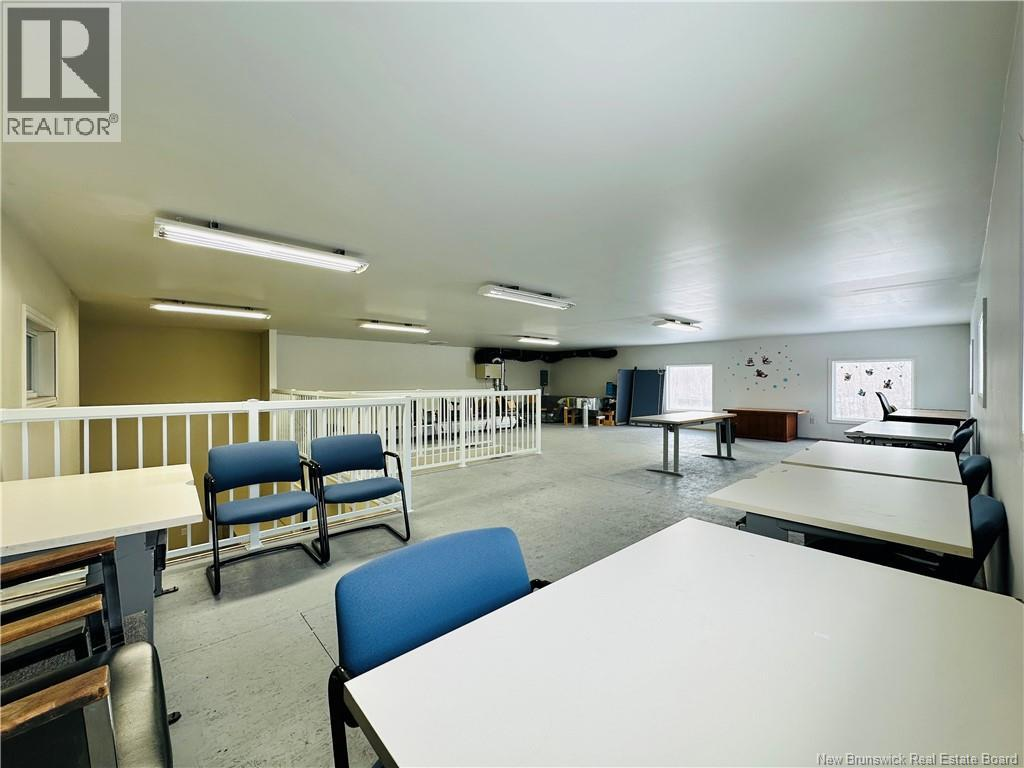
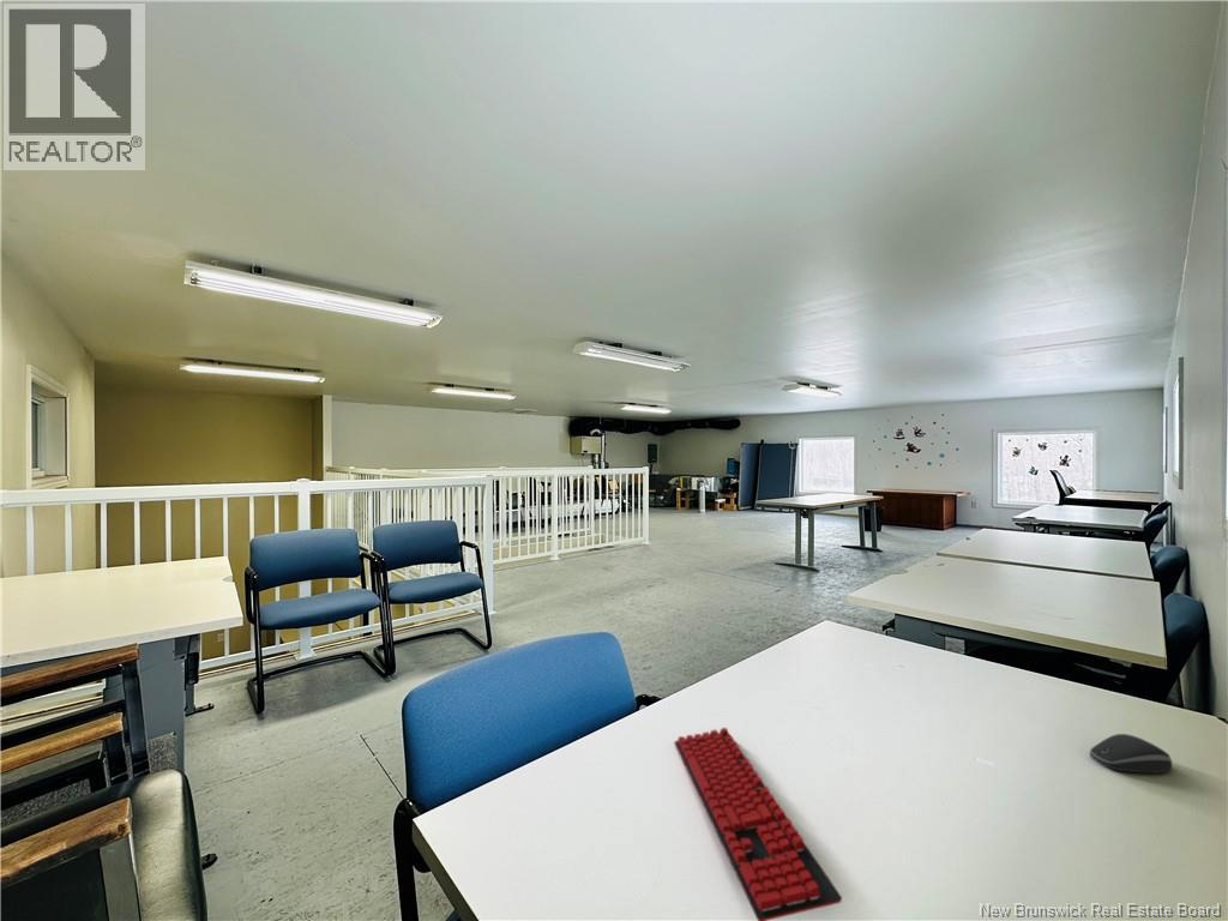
+ computer mouse [1089,733,1174,775]
+ keyboard [673,727,843,921]
